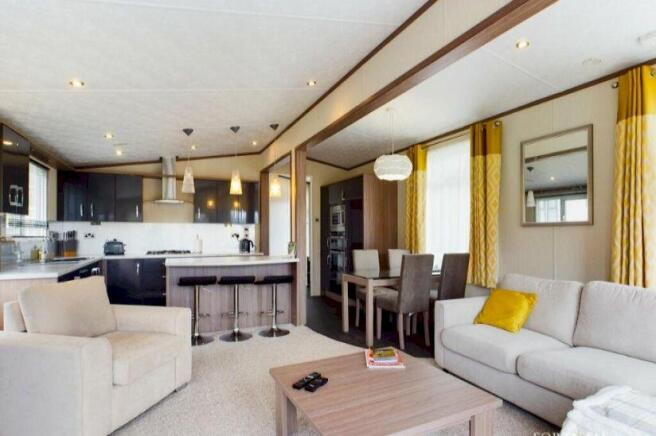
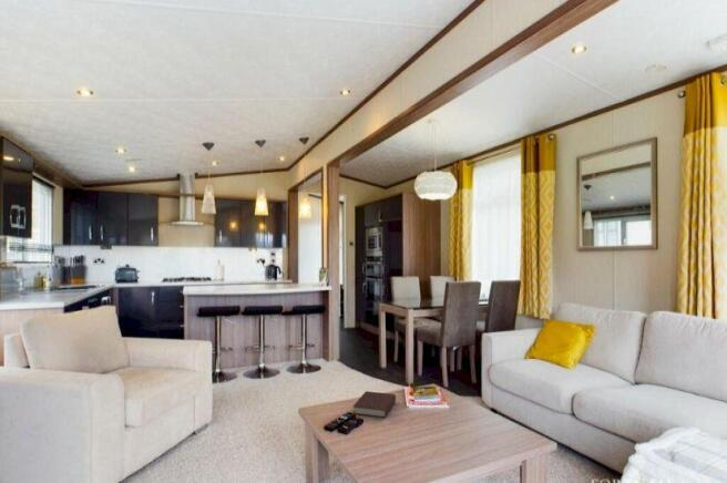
+ book [352,390,397,419]
